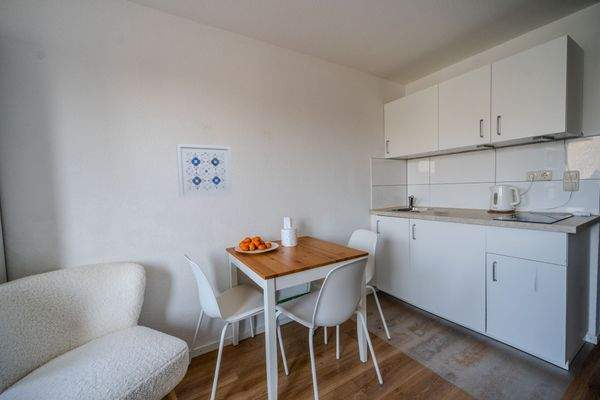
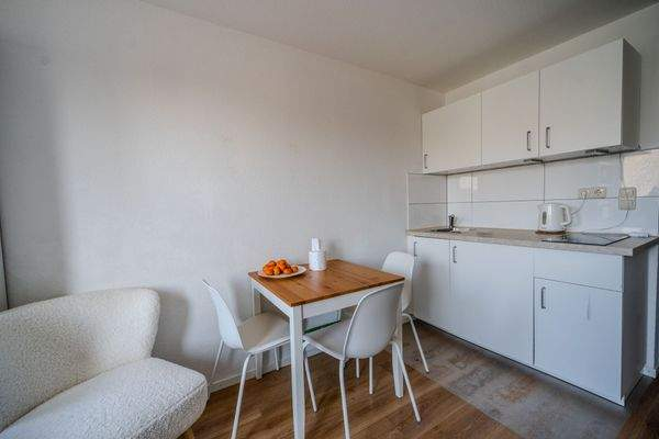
- wall art [175,143,234,199]
